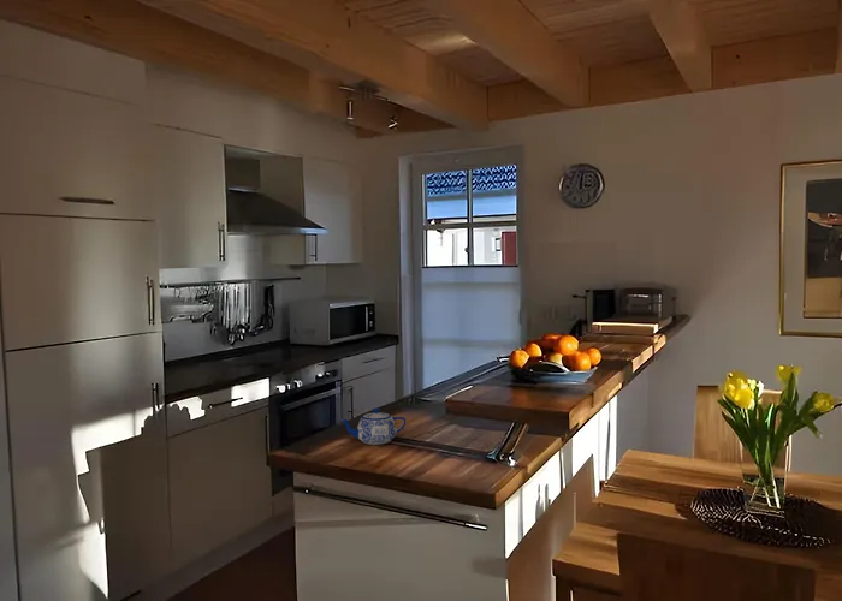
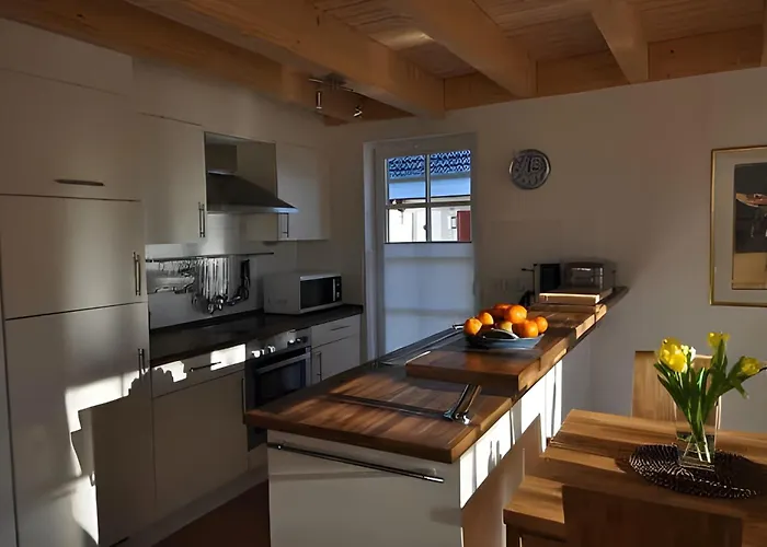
- teapot [339,407,407,446]
